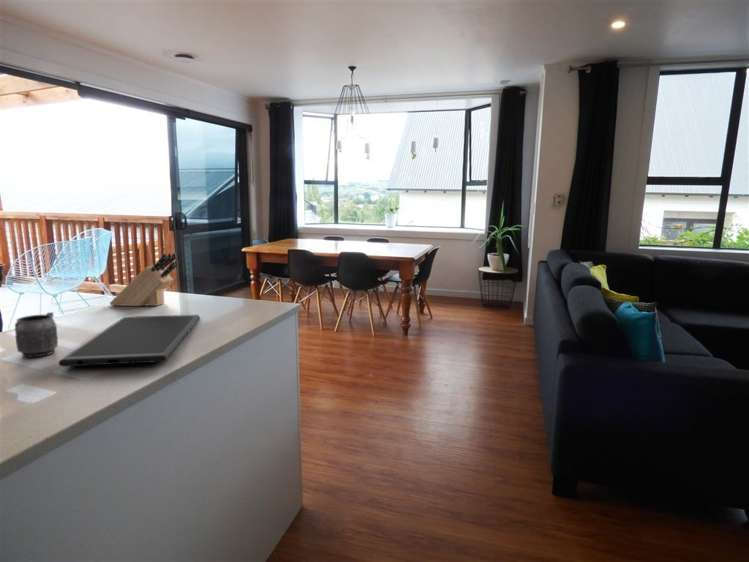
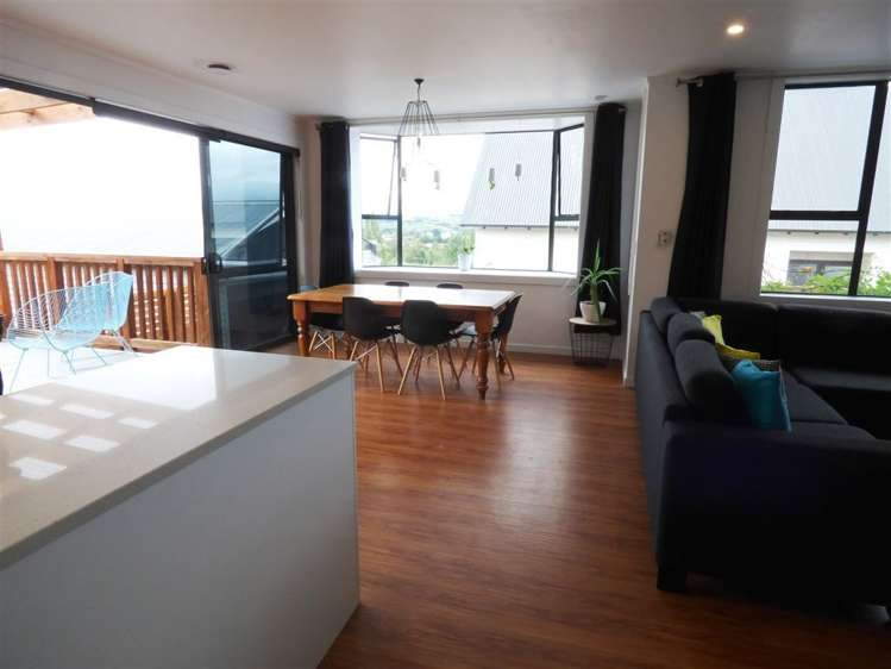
- mug [14,311,59,358]
- cutting board [58,314,201,367]
- knife block [109,252,179,307]
